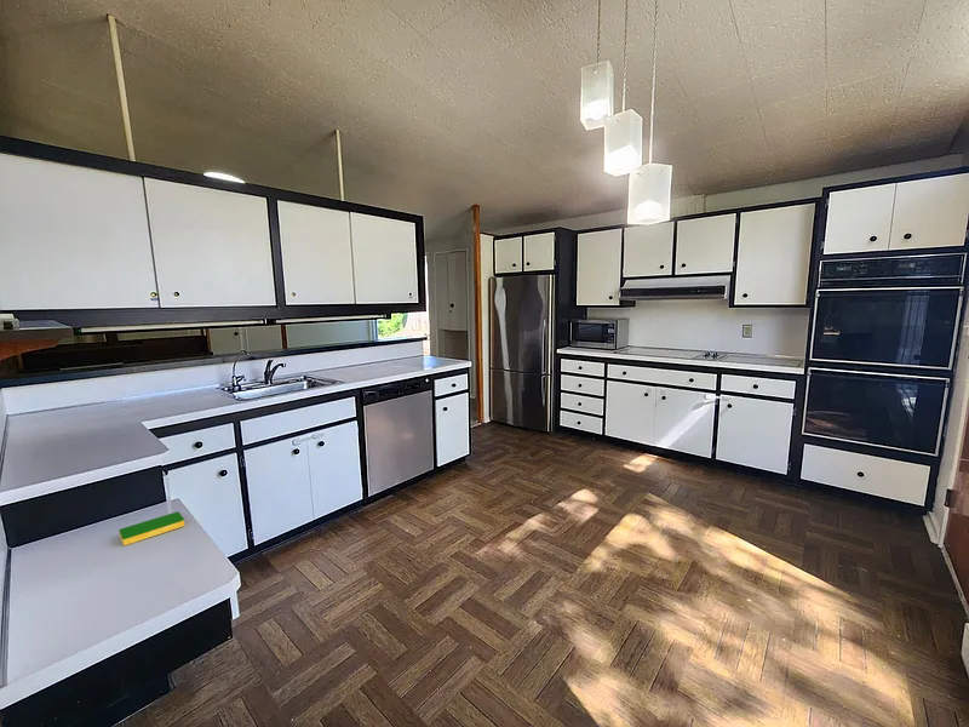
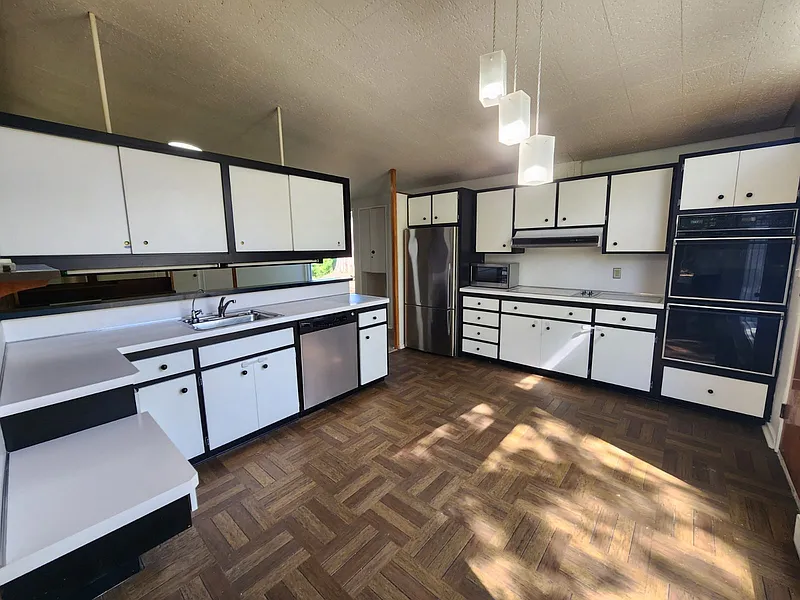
- dish sponge [119,510,185,546]
